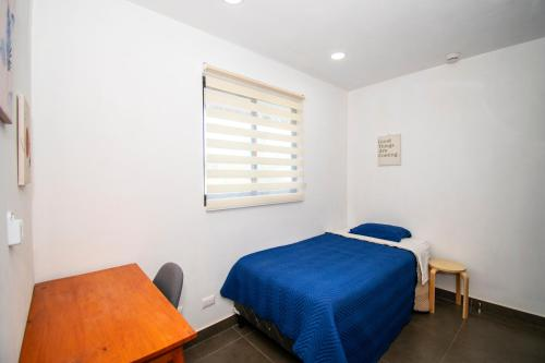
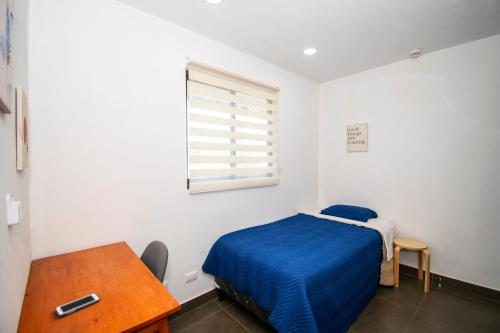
+ cell phone [54,292,101,318]
